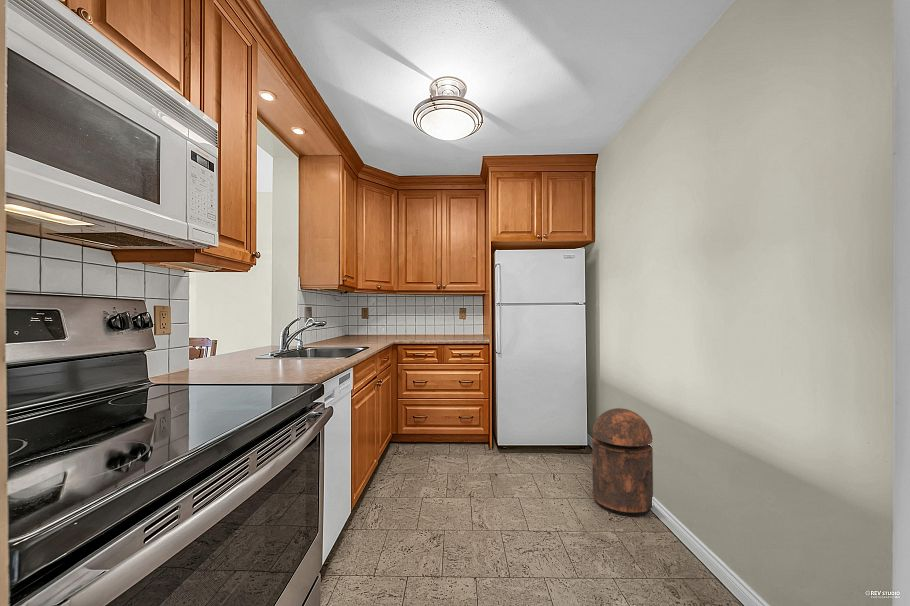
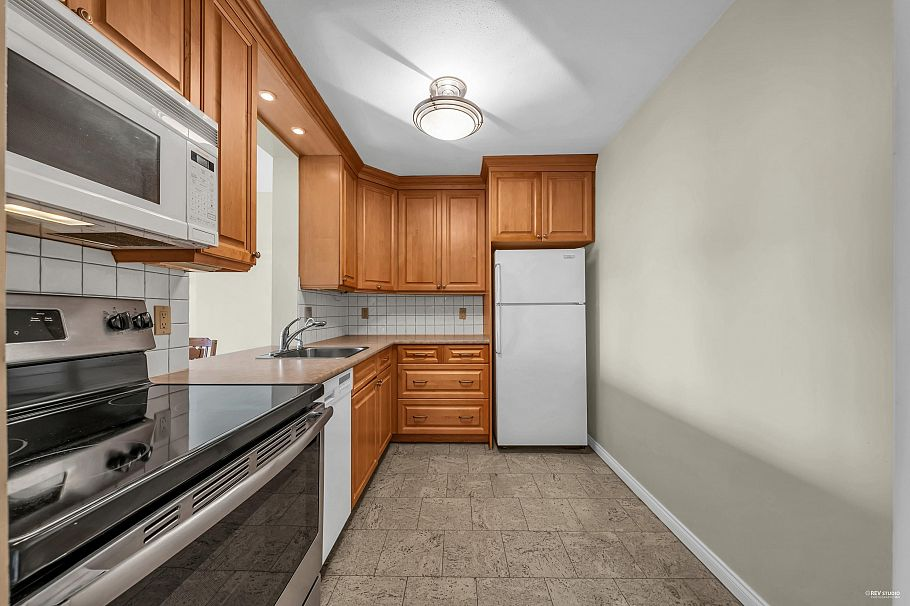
- trash can [591,407,654,517]
